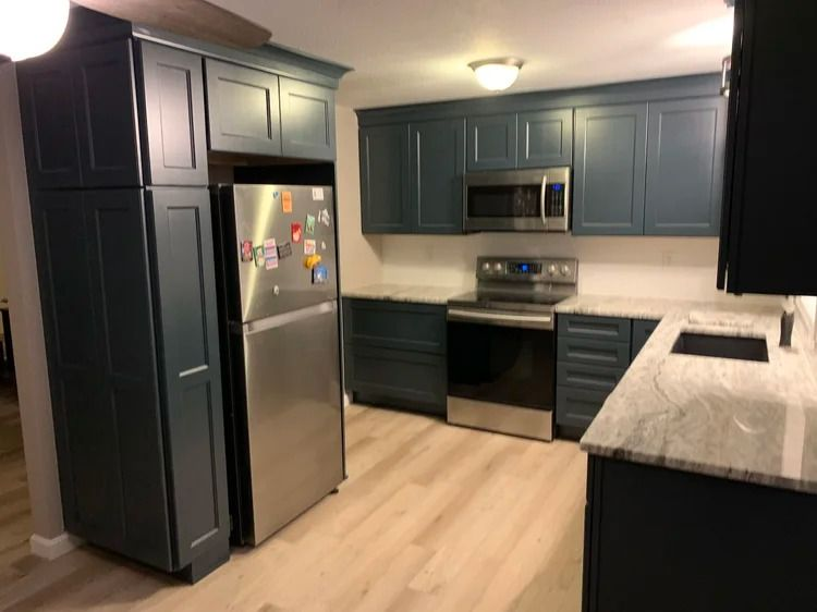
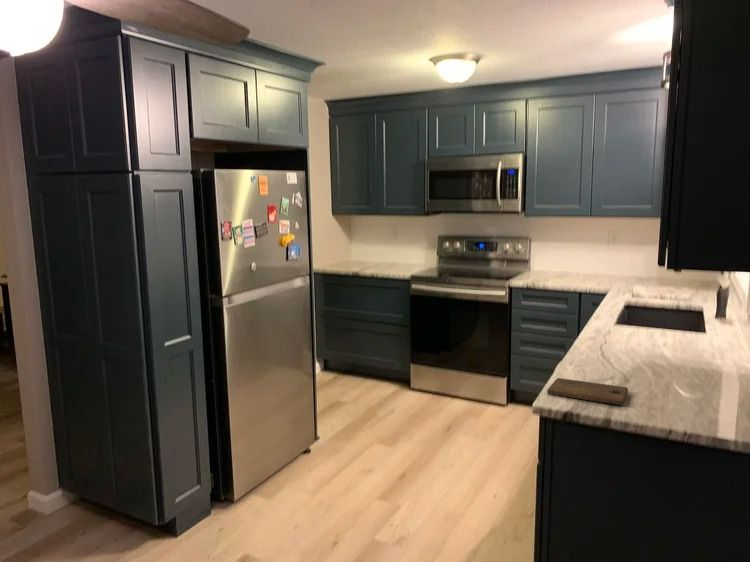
+ cutting board [546,377,629,406]
